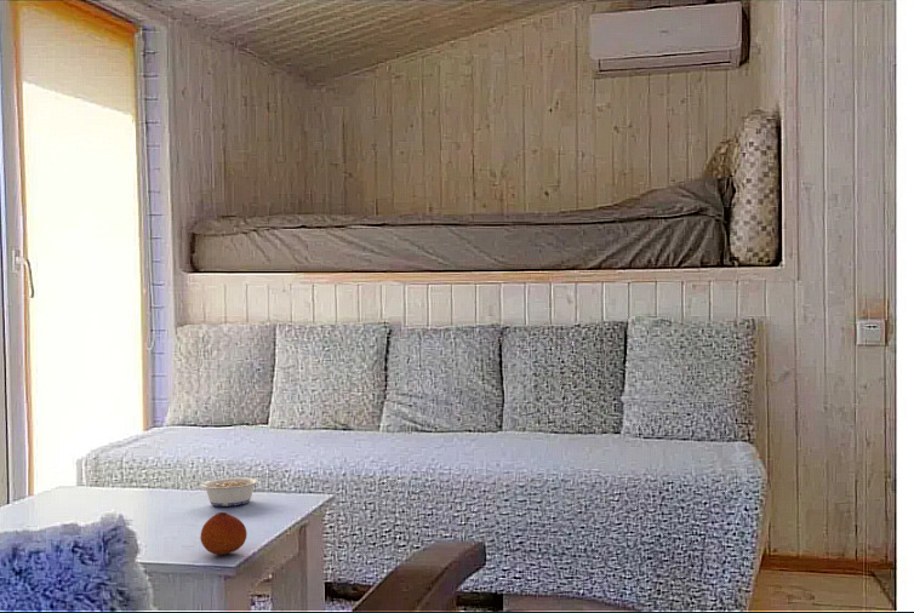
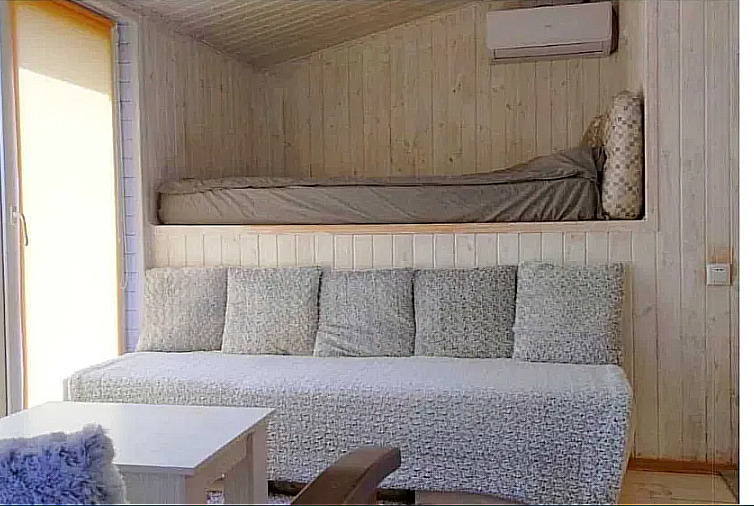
- legume [188,476,259,508]
- fruit [199,511,249,556]
